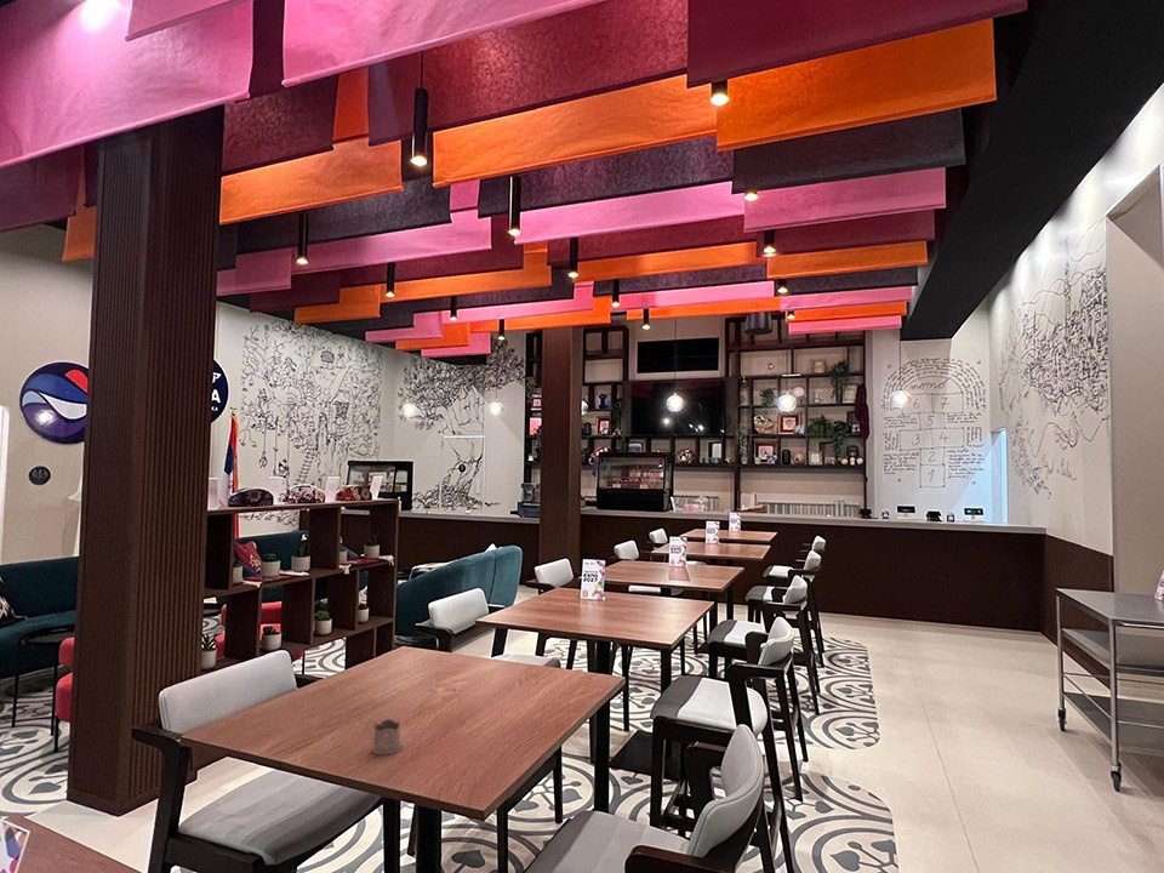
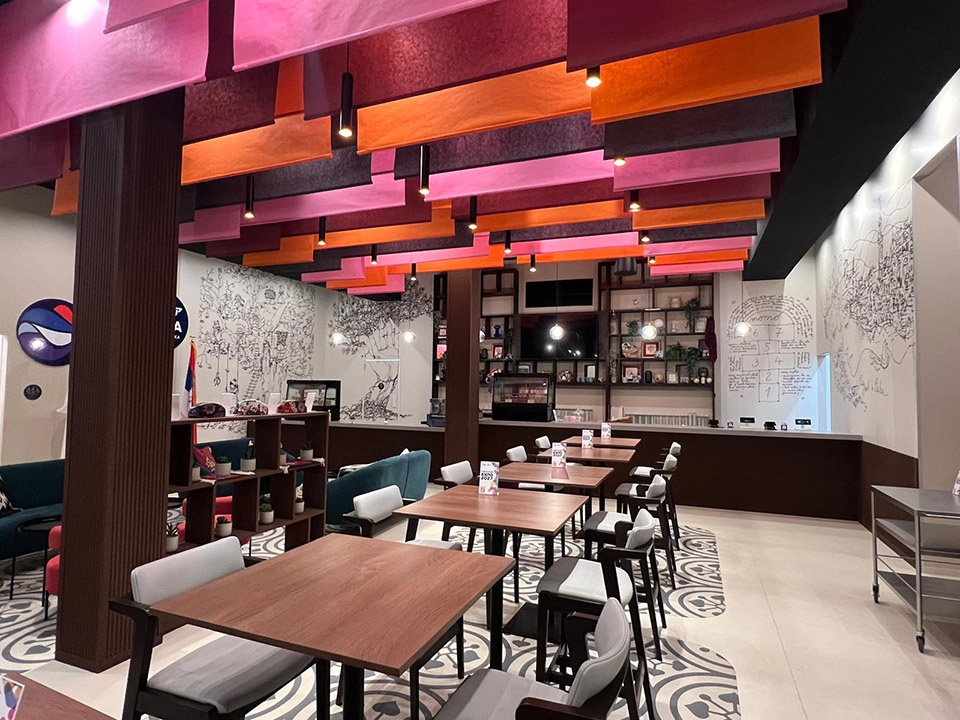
- tea glass holder [365,718,403,755]
